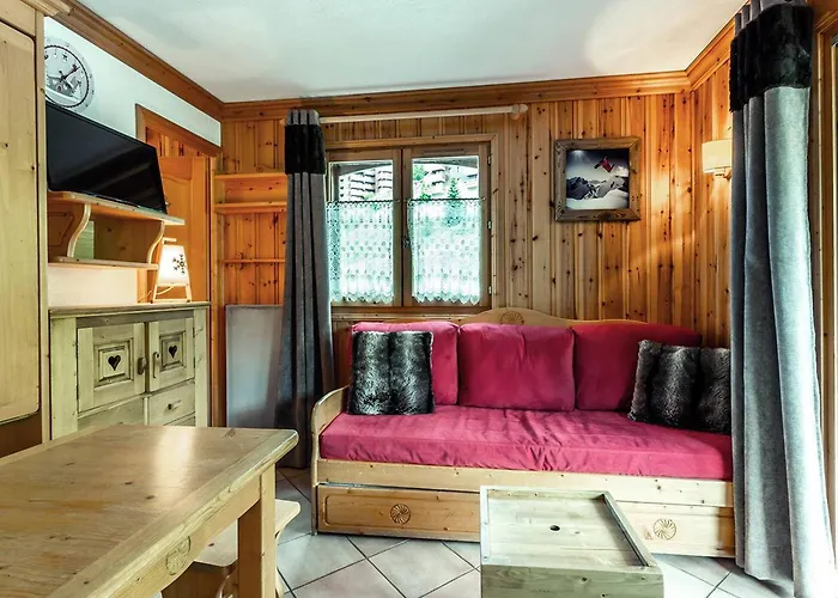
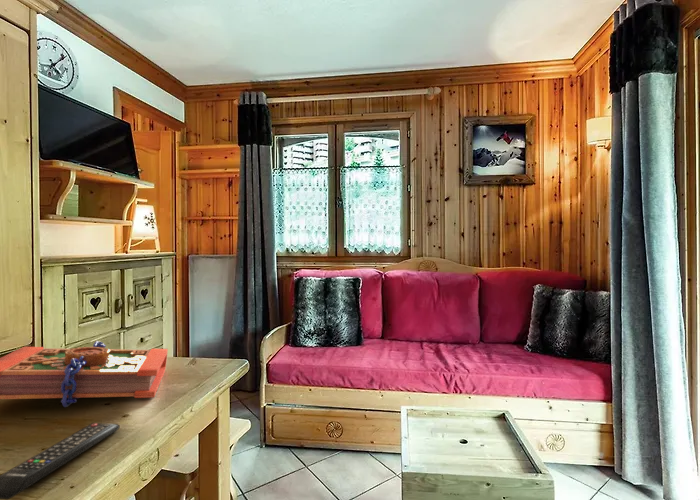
+ remote control [0,422,121,500]
+ book [0,340,169,408]
